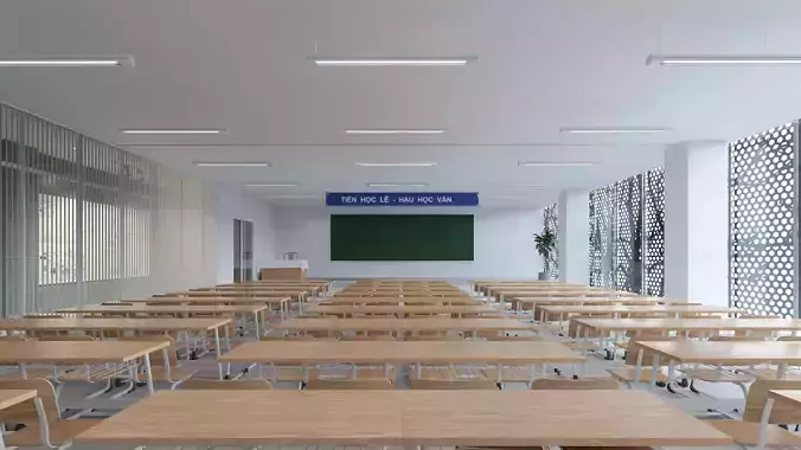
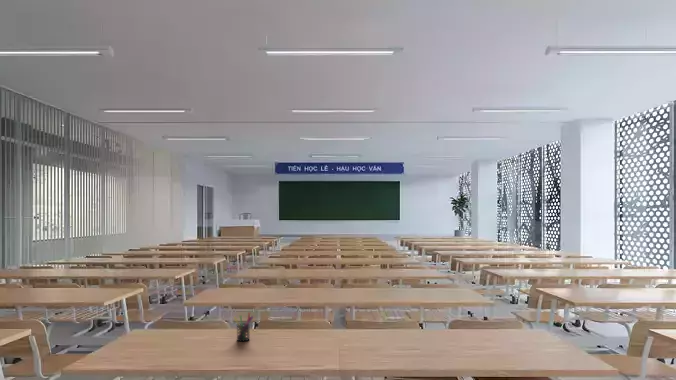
+ pen holder [233,311,254,343]
